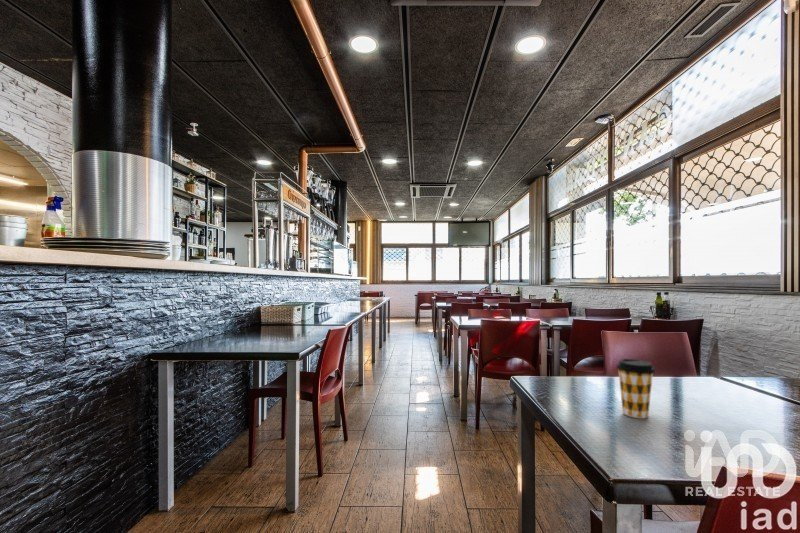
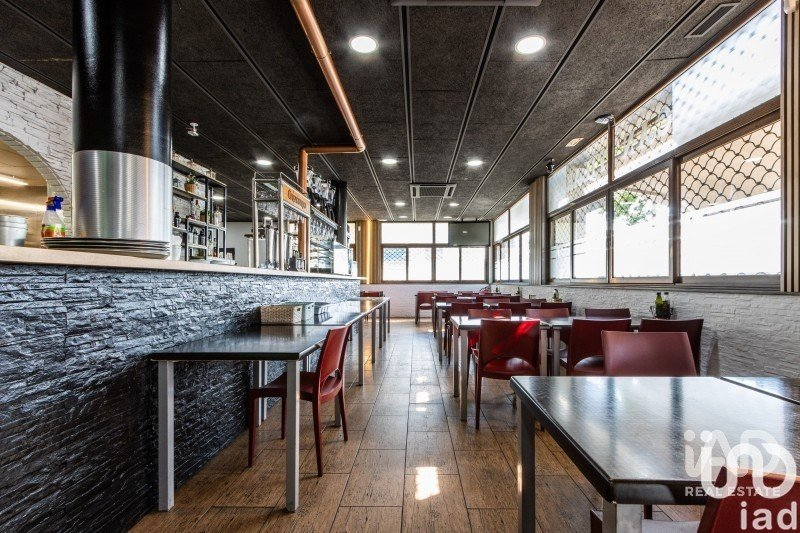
- coffee cup [615,358,656,419]
